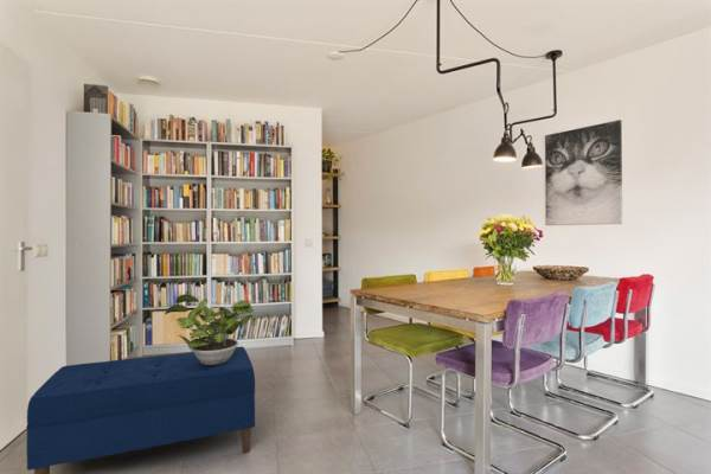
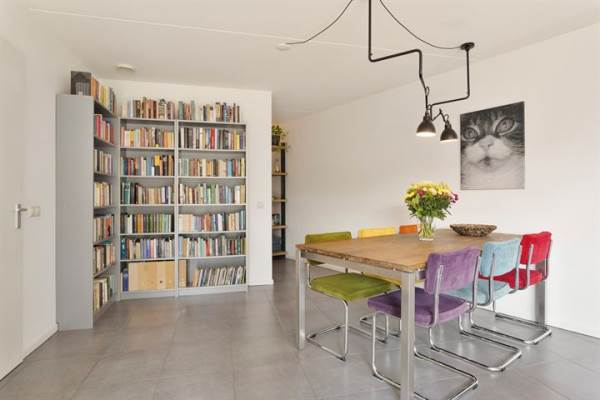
- potted plant [164,293,255,365]
- bench [25,346,256,474]
